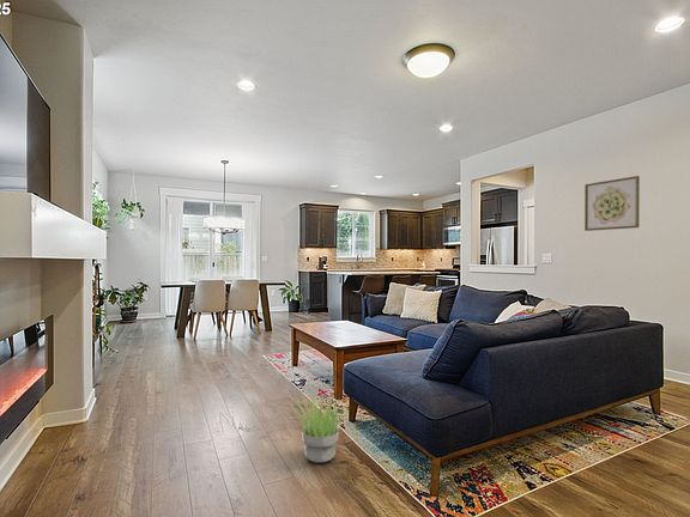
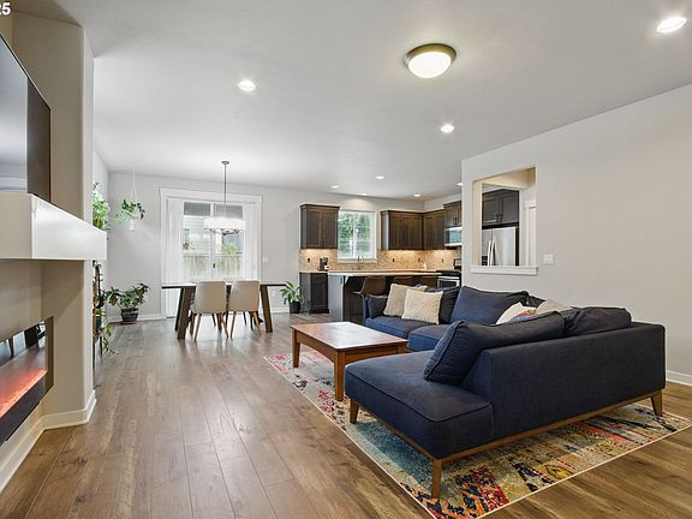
- potted plant [289,395,350,464]
- wall art [583,175,641,232]
